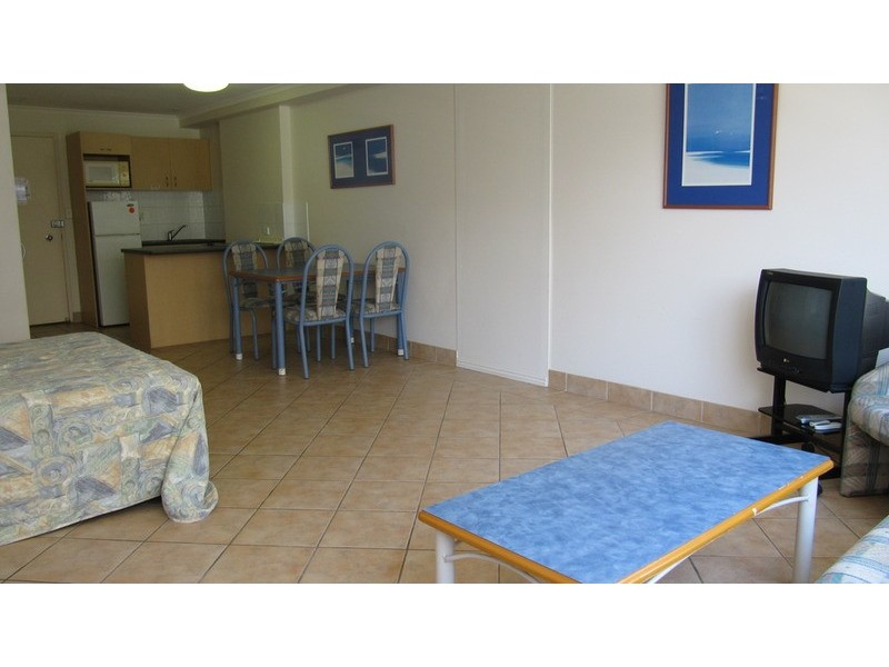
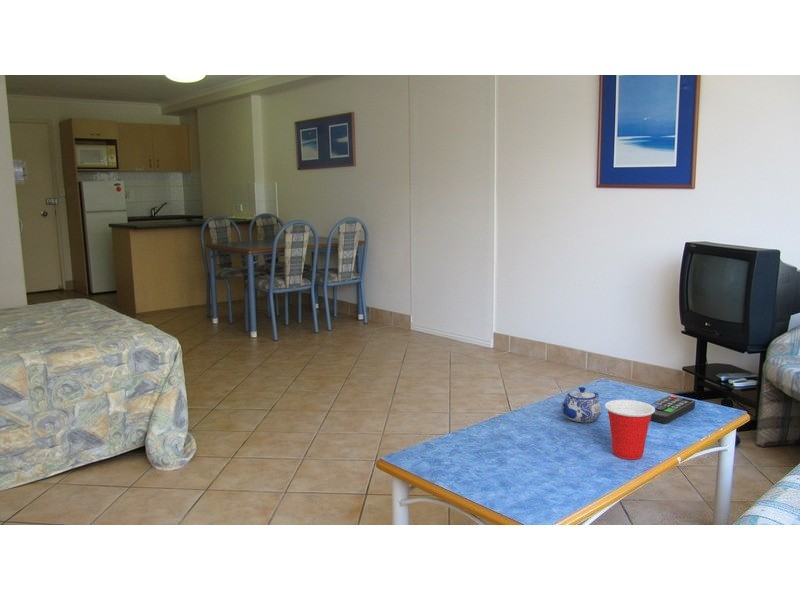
+ teapot [561,386,603,423]
+ remote control [650,394,696,425]
+ cup [604,399,655,460]
